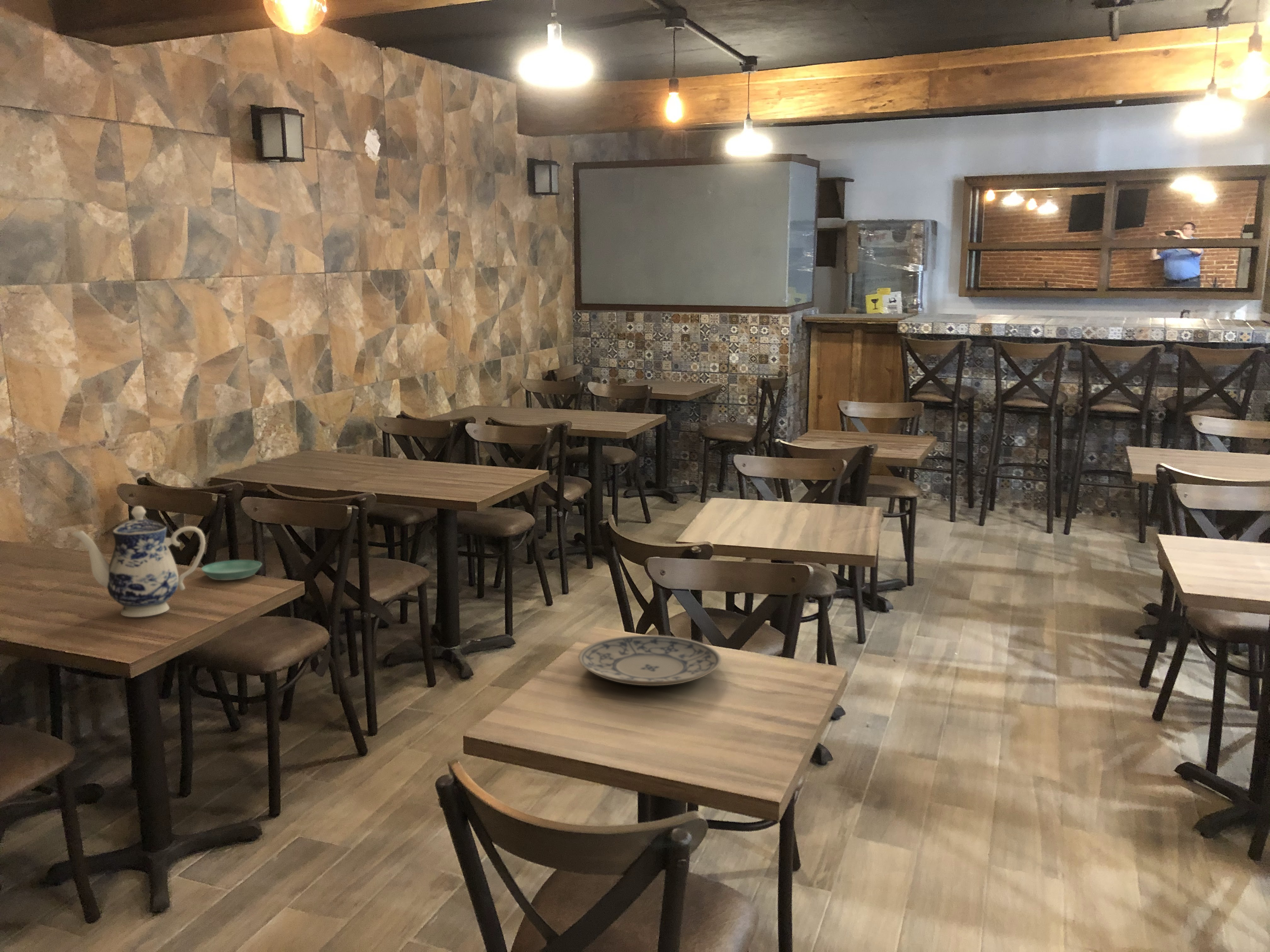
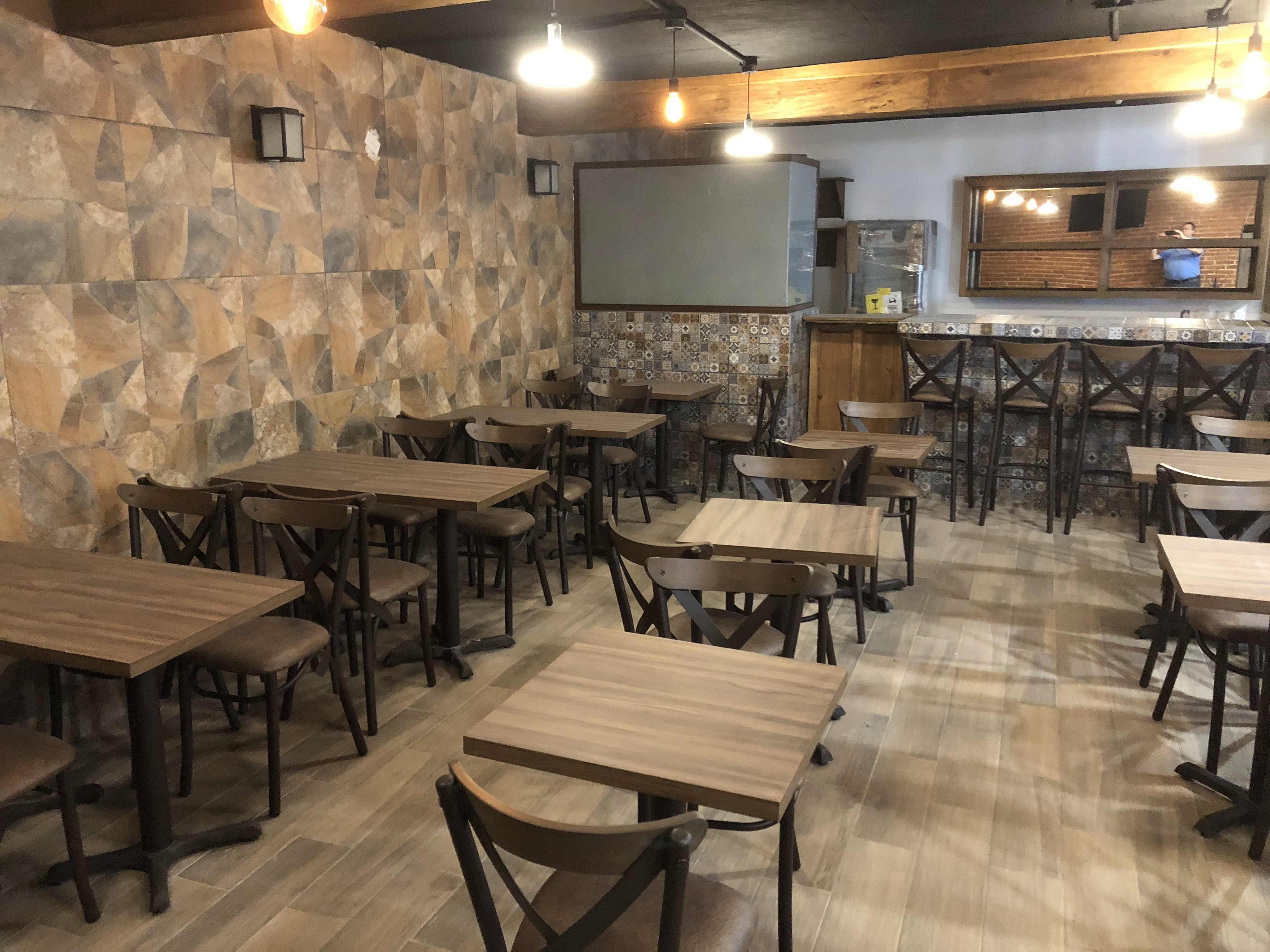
- teapot [72,506,206,617]
- saucer [201,560,262,581]
- plate [578,635,722,686]
